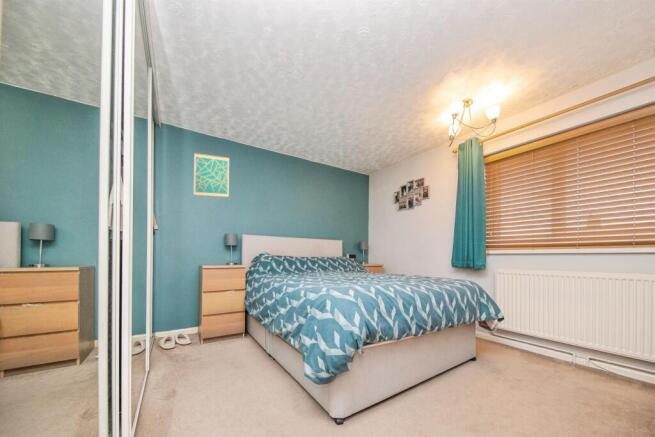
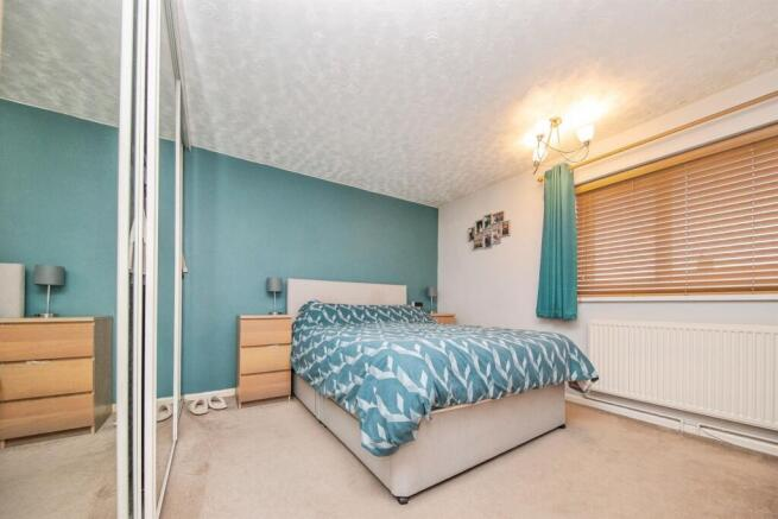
- wall art [193,152,230,198]
